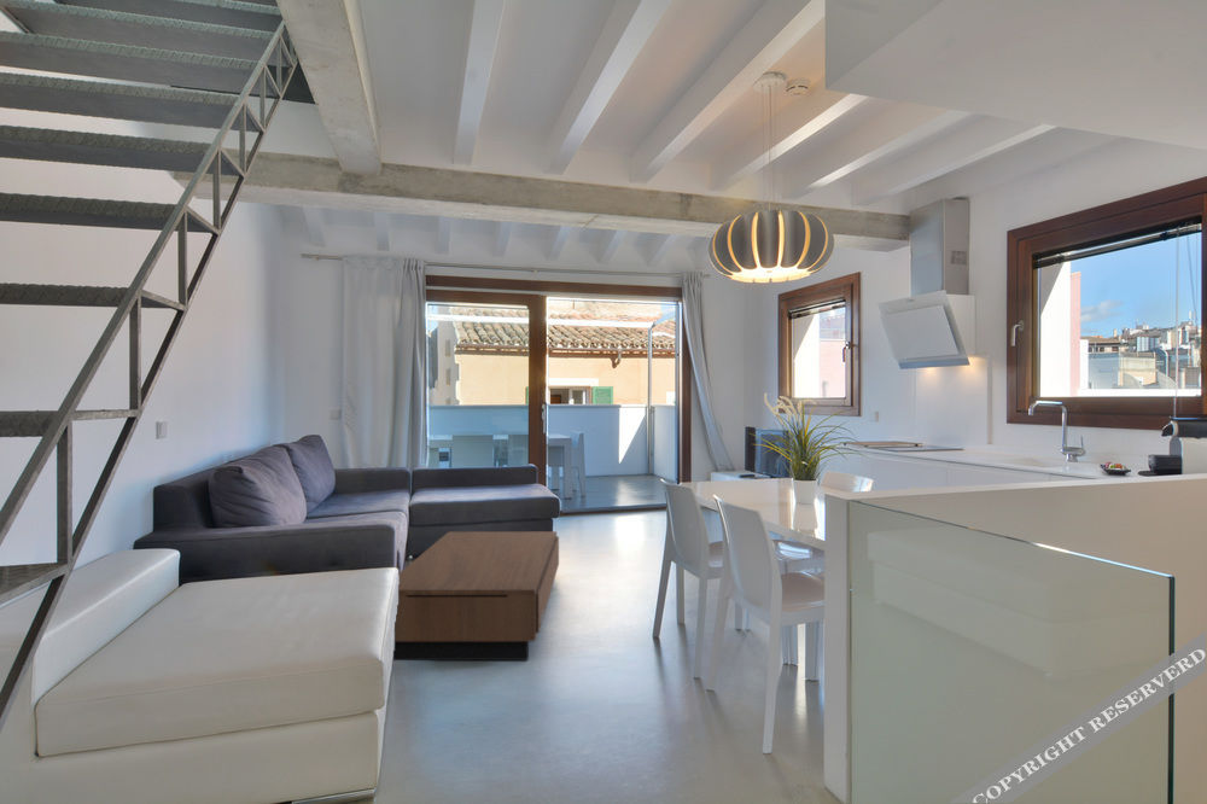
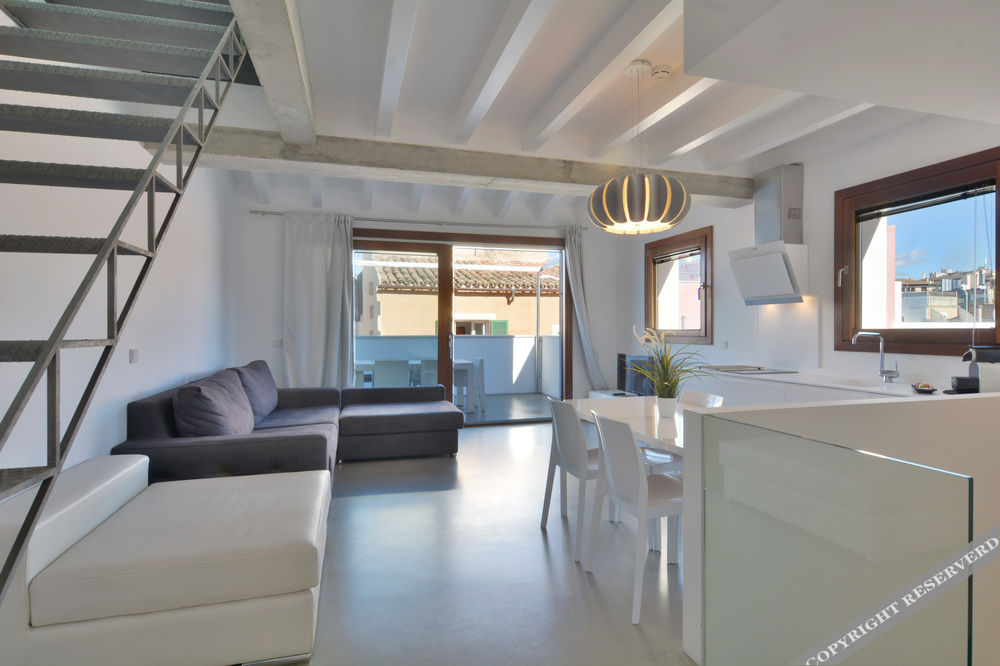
- coffee table [392,530,560,662]
